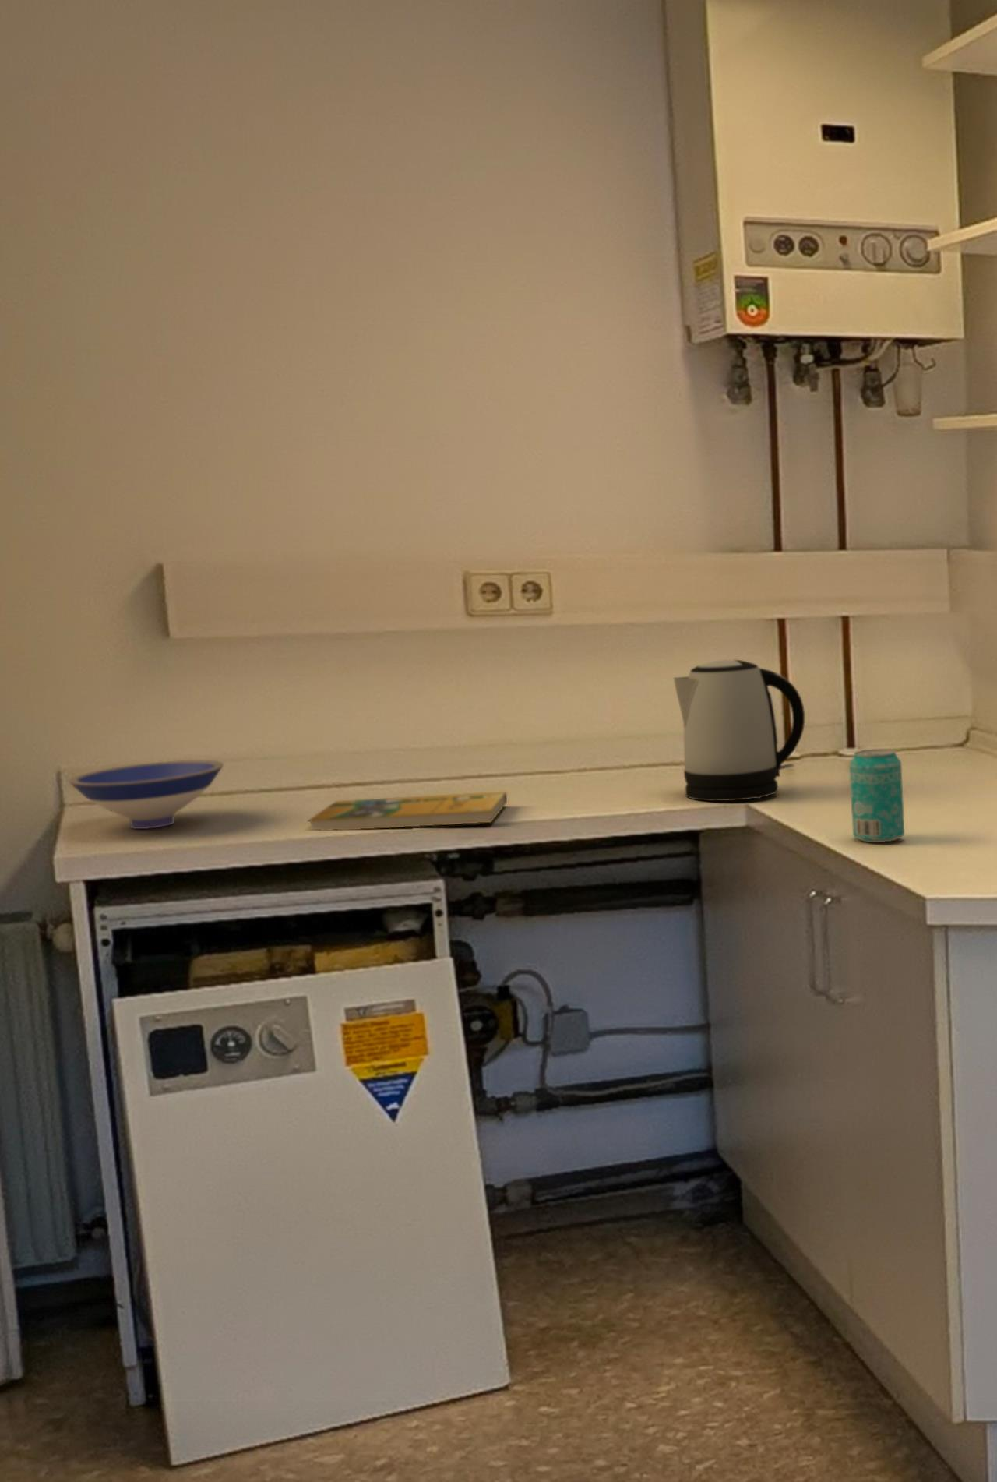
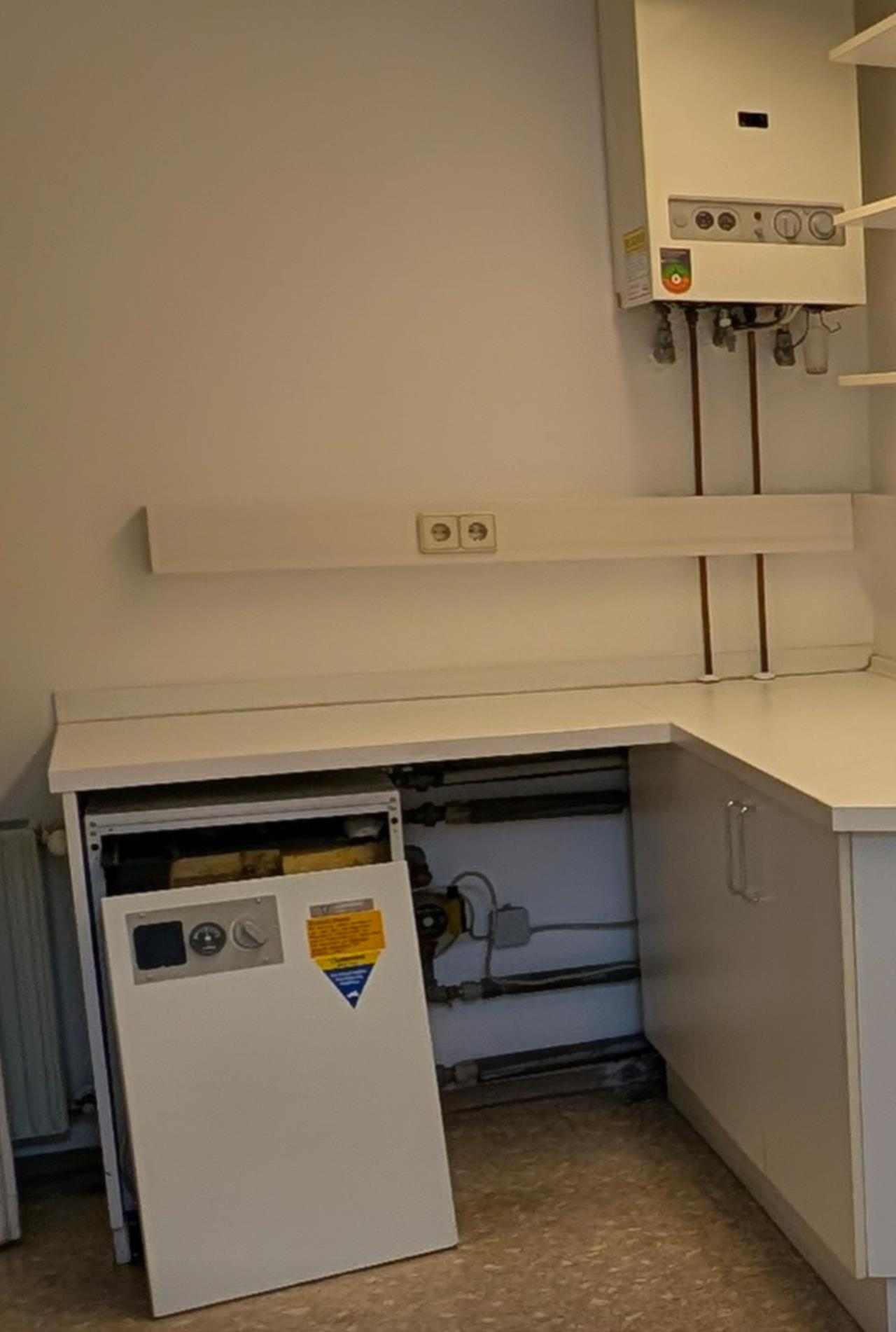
- kettle [673,659,806,802]
- bowl [67,760,225,830]
- booklet [307,791,507,831]
- beverage can [849,749,905,843]
